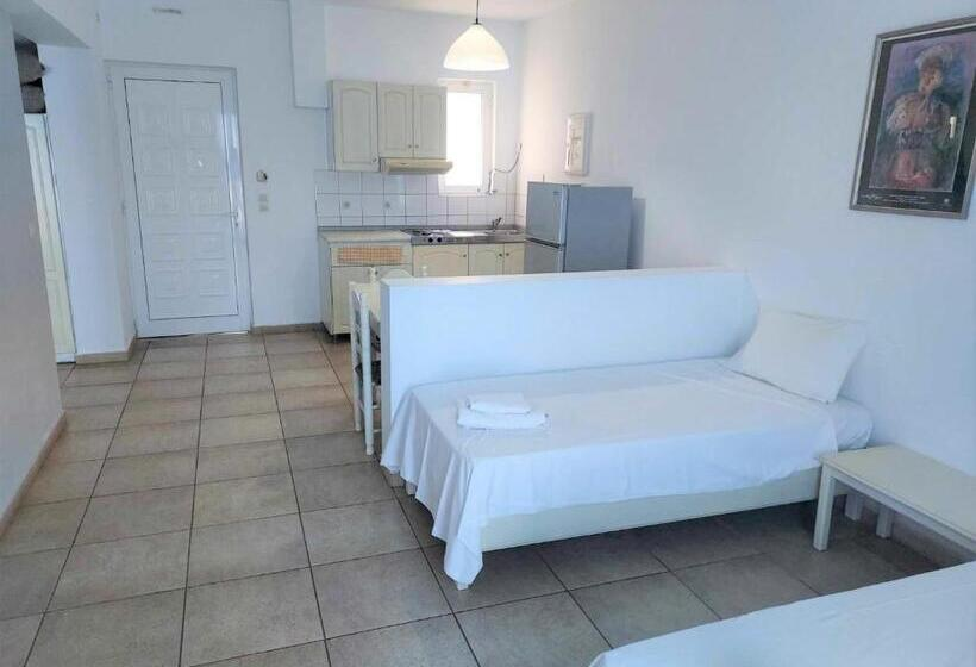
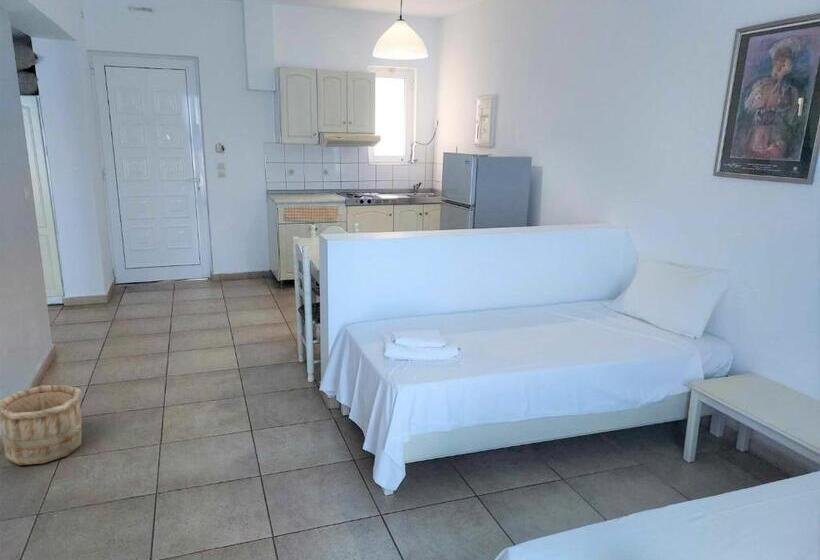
+ wooden bucket [0,384,83,466]
